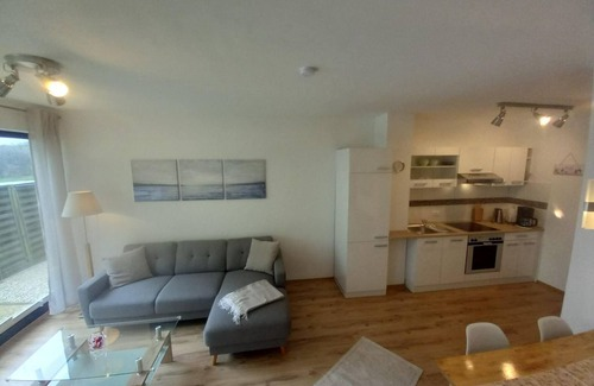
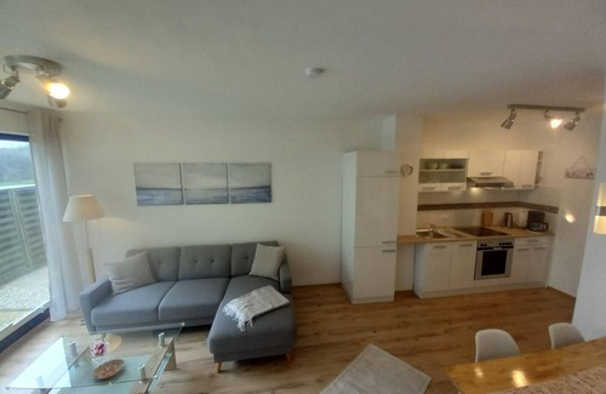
+ bowl [91,358,126,381]
